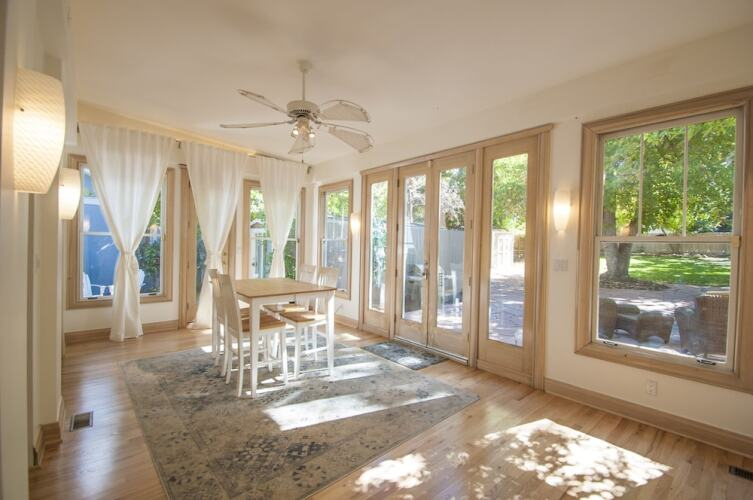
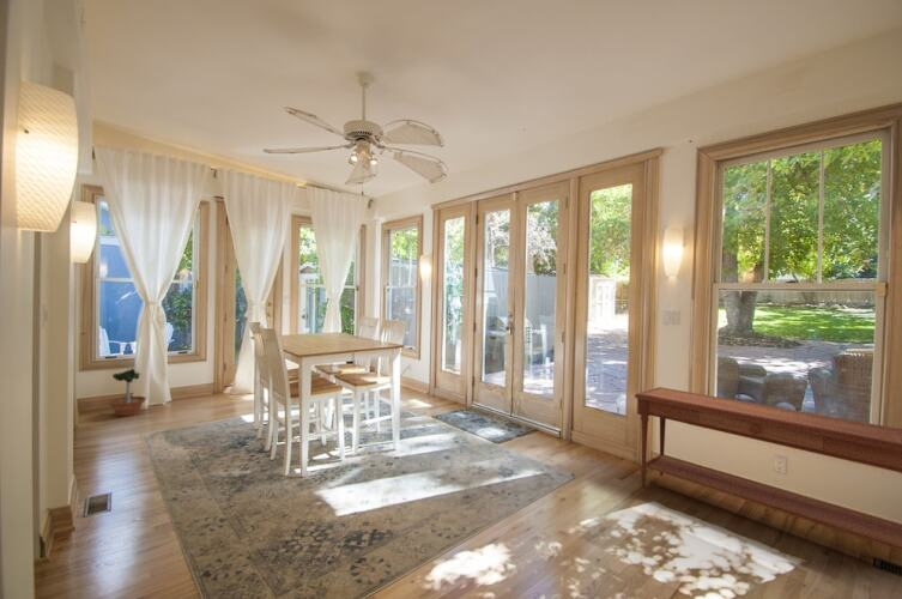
+ console table [634,386,902,551]
+ potted tree [108,365,147,417]
